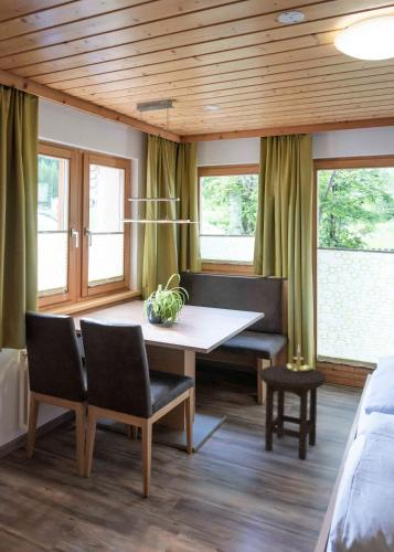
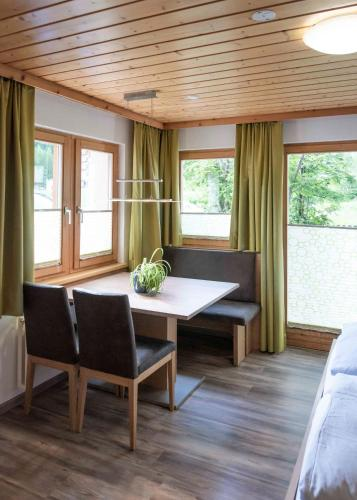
- candle holder [285,344,315,372]
- stool [258,364,327,460]
